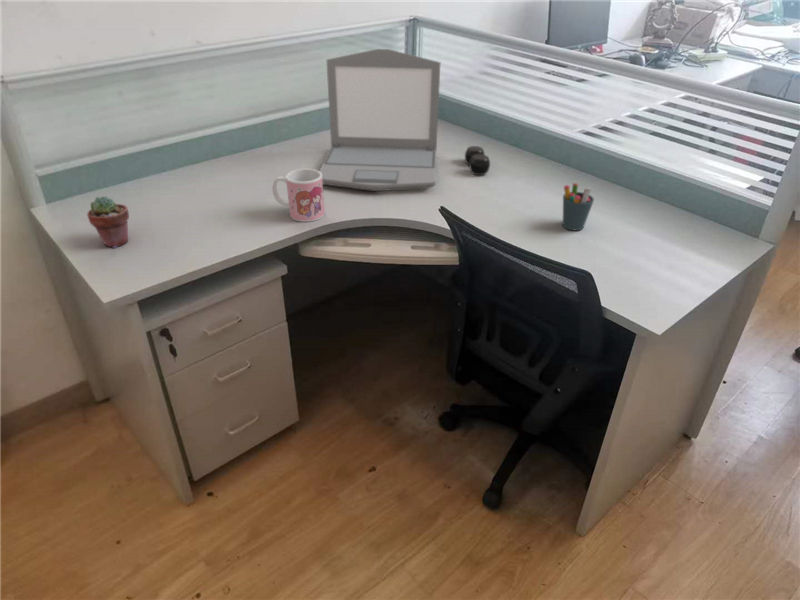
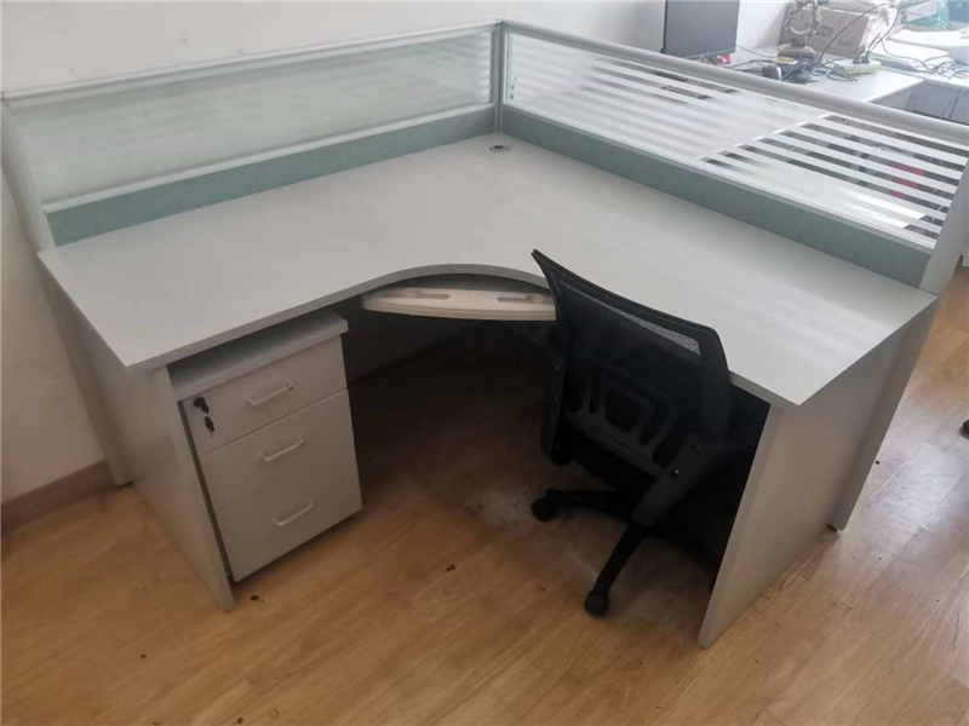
- pen holder [562,182,595,231]
- mug [271,168,326,223]
- speaker [464,145,491,176]
- potted succulent [86,195,130,249]
- laptop [319,48,441,192]
